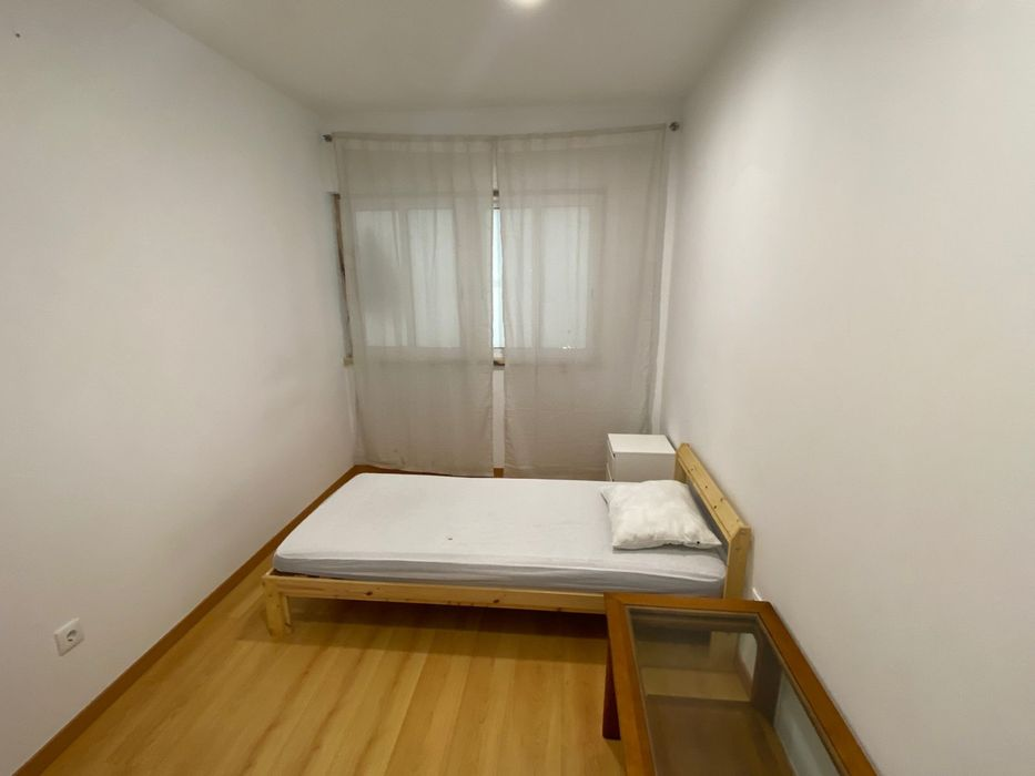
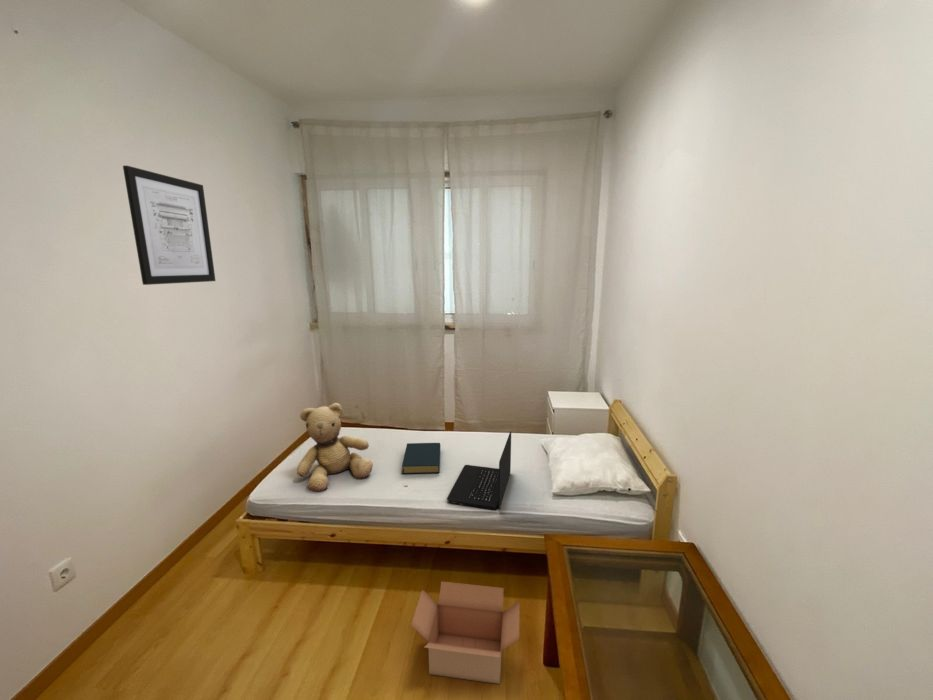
+ laptop [446,431,512,511]
+ hardback book [401,442,441,475]
+ cardboard box [410,580,521,685]
+ wall art [122,165,216,286]
+ teddy bear [296,402,374,493]
